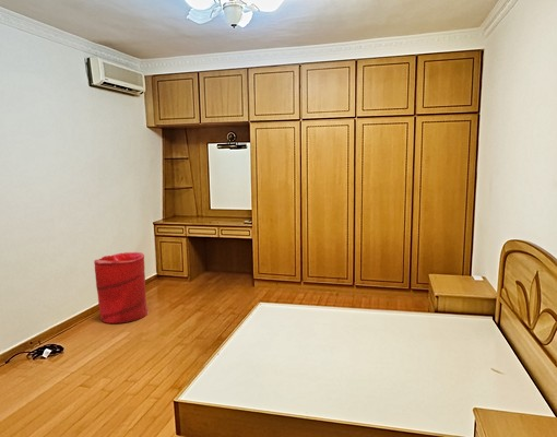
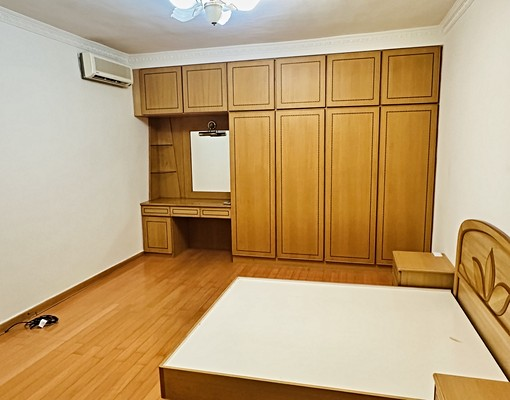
- laundry hamper [93,251,150,324]
